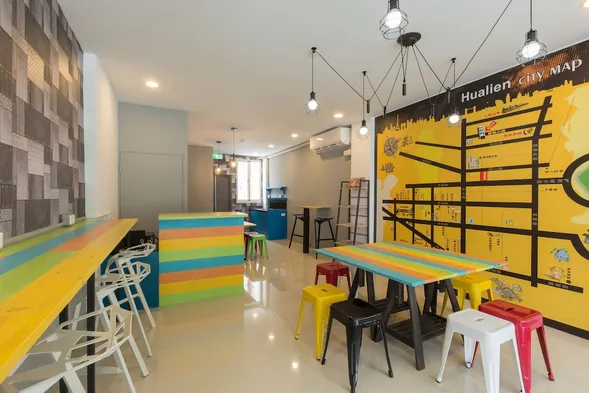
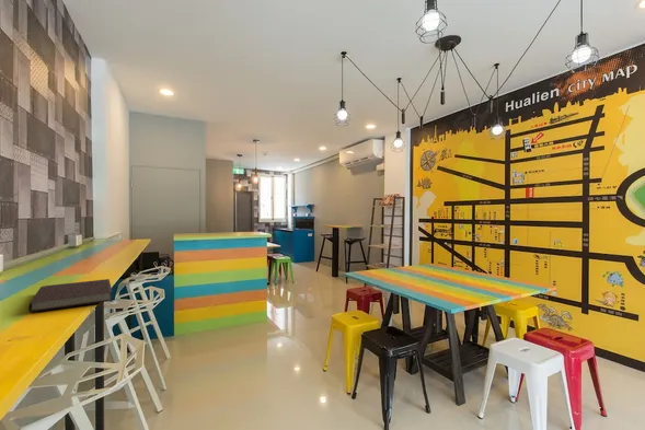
+ notebook [27,278,113,313]
